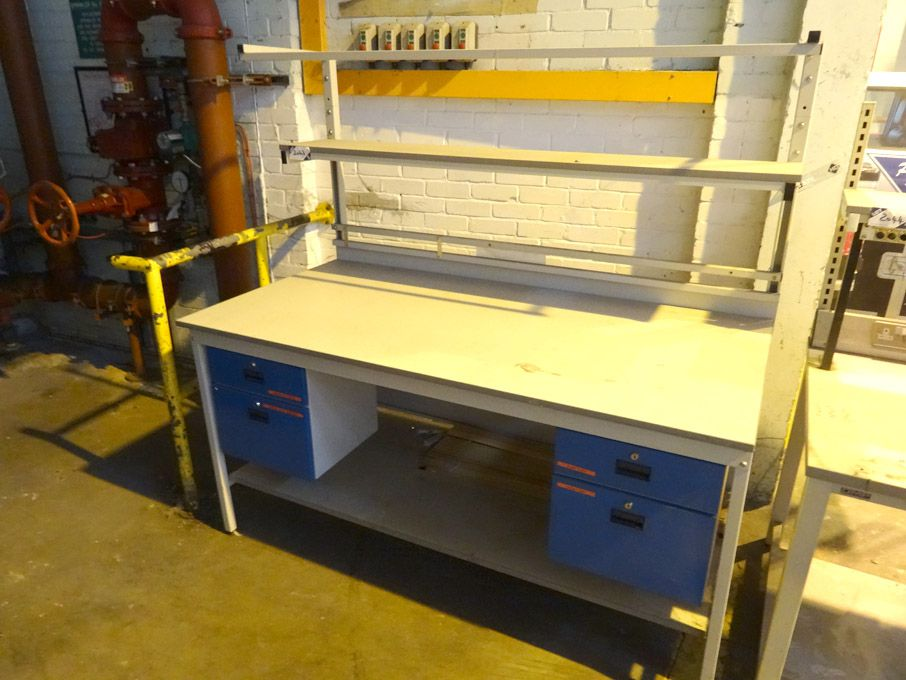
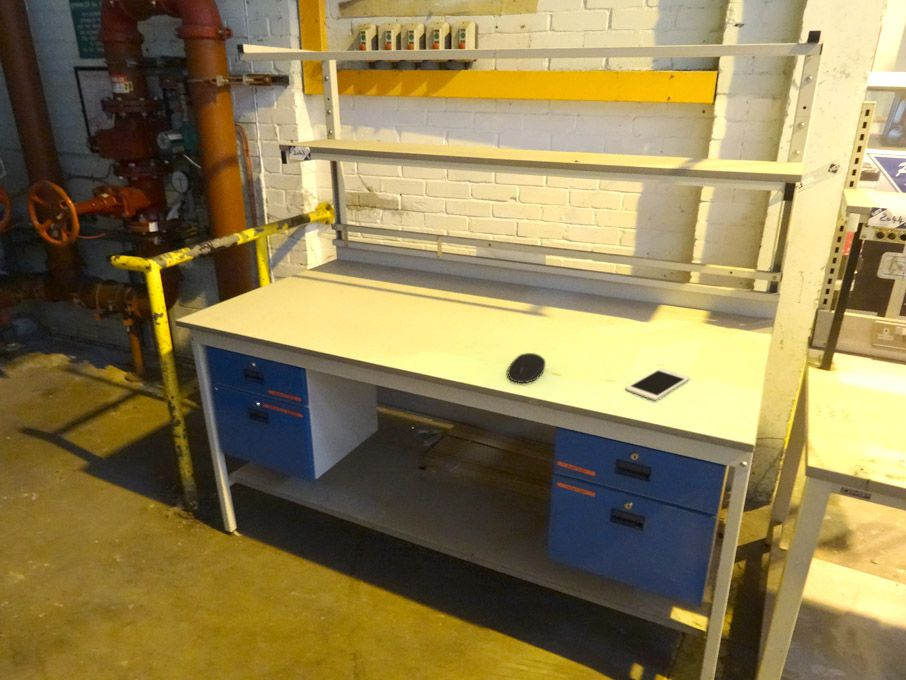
+ cell phone [625,367,691,401]
+ computer mouse [507,352,547,384]
